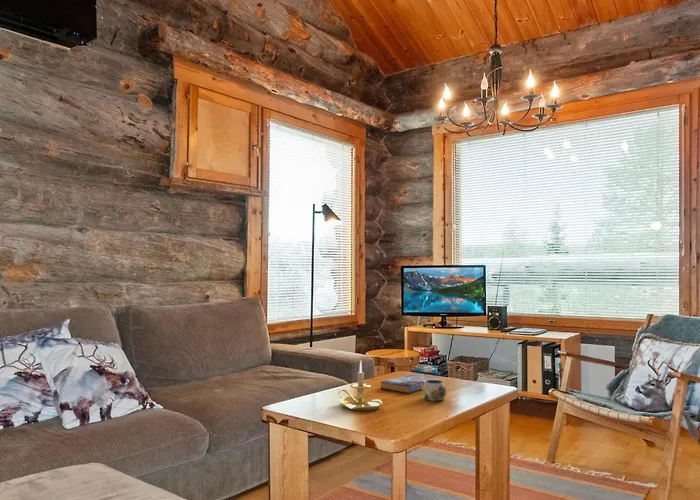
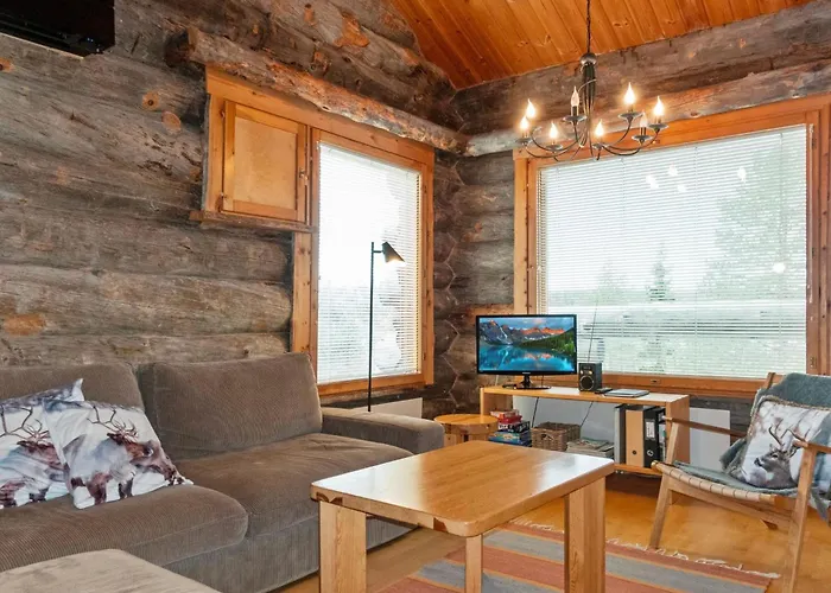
- book [380,373,438,394]
- mug [418,379,447,402]
- candle holder [334,360,383,412]
